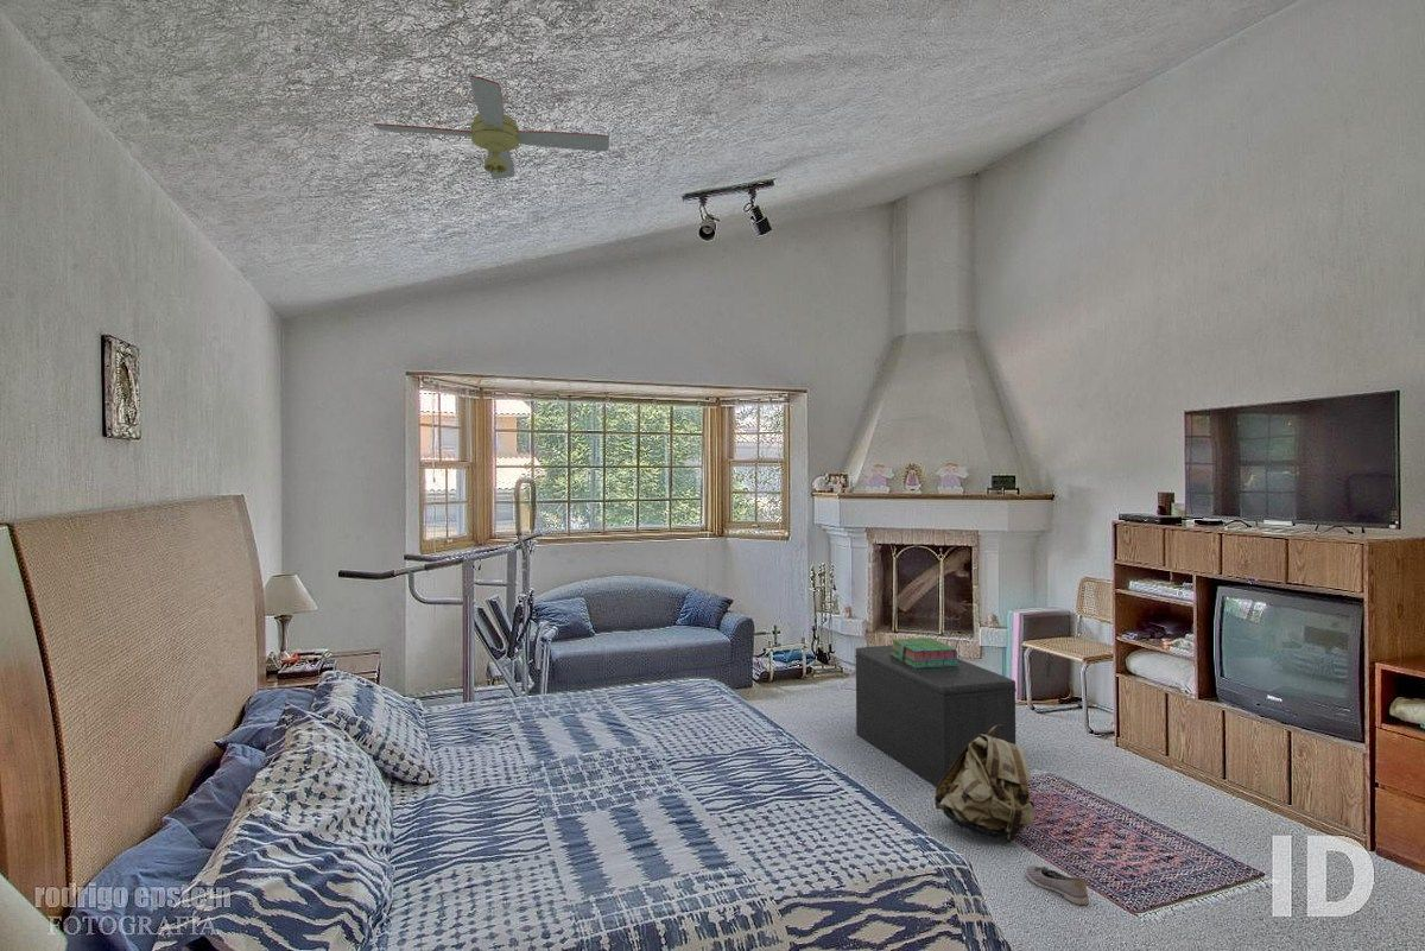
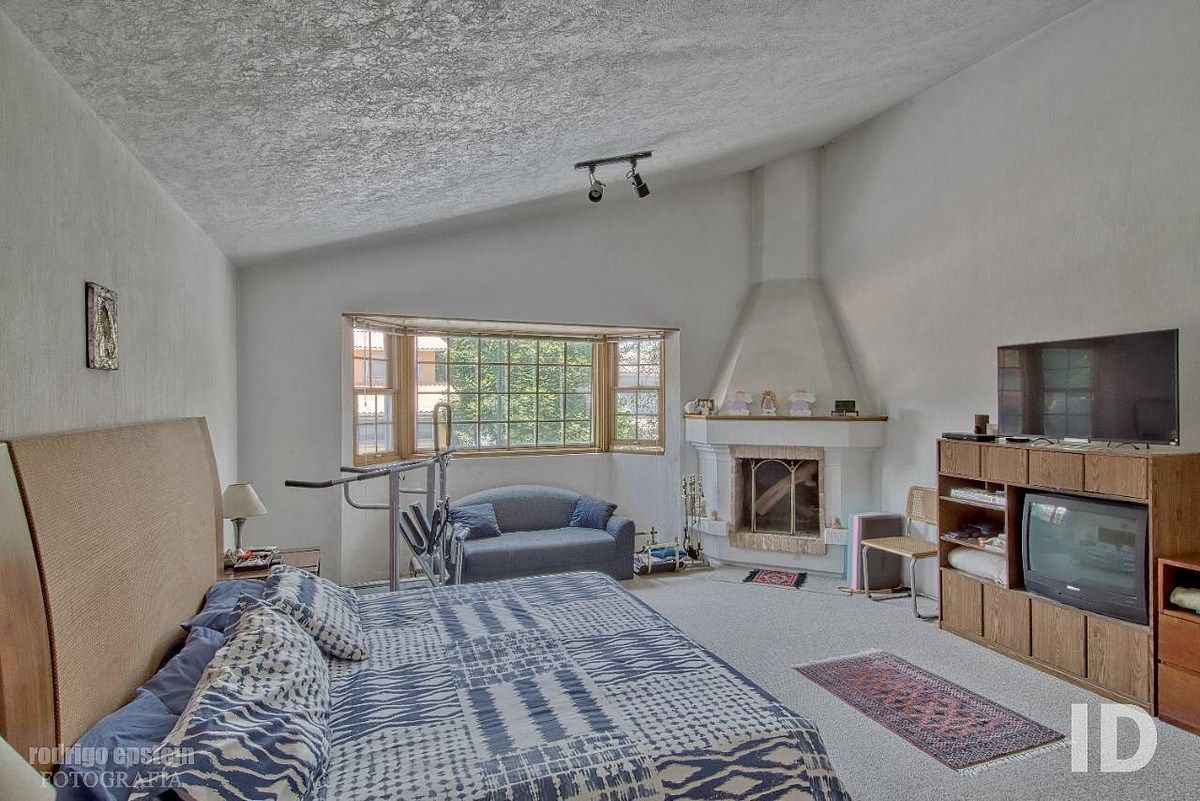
- backpack [933,725,1036,844]
- bench [854,643,1018,788]
- shoe [1025,866,1090,906]
- ceiling fan [373,74,610,180]
- stack of books [889,636,961,668]
